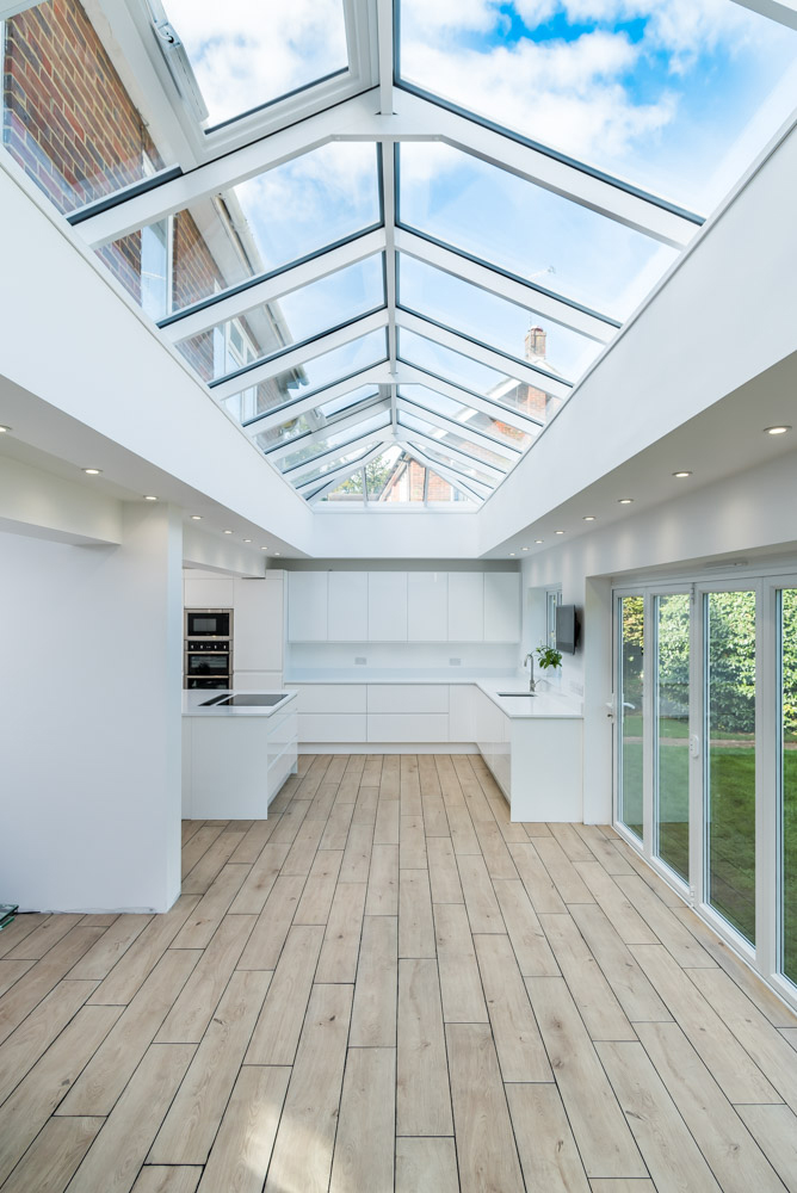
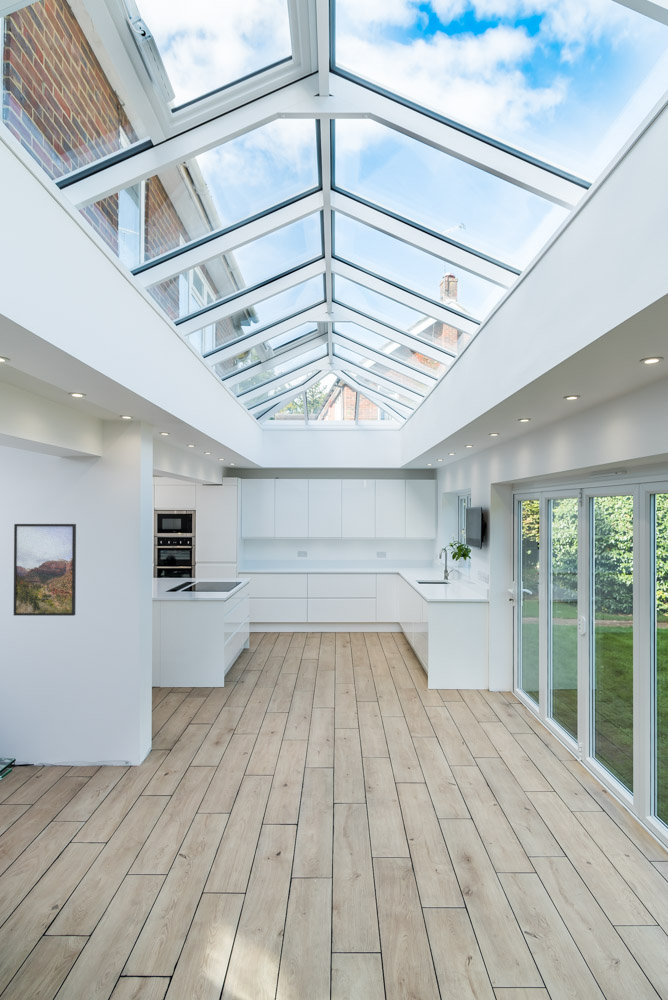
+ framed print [13,523,77,617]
